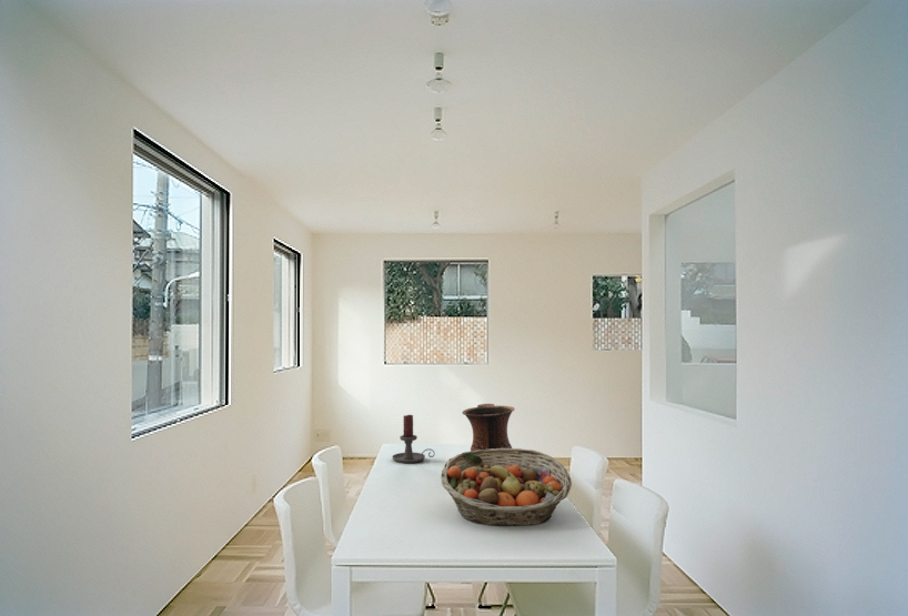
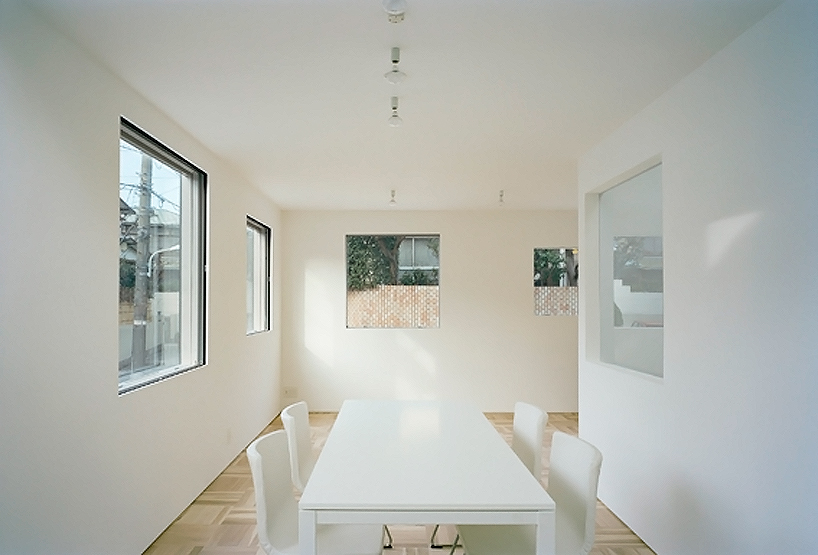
- candle holder [391,414,436,464]
- fruit basket [440,447,573,527]
- vase [461,403,516,452]
